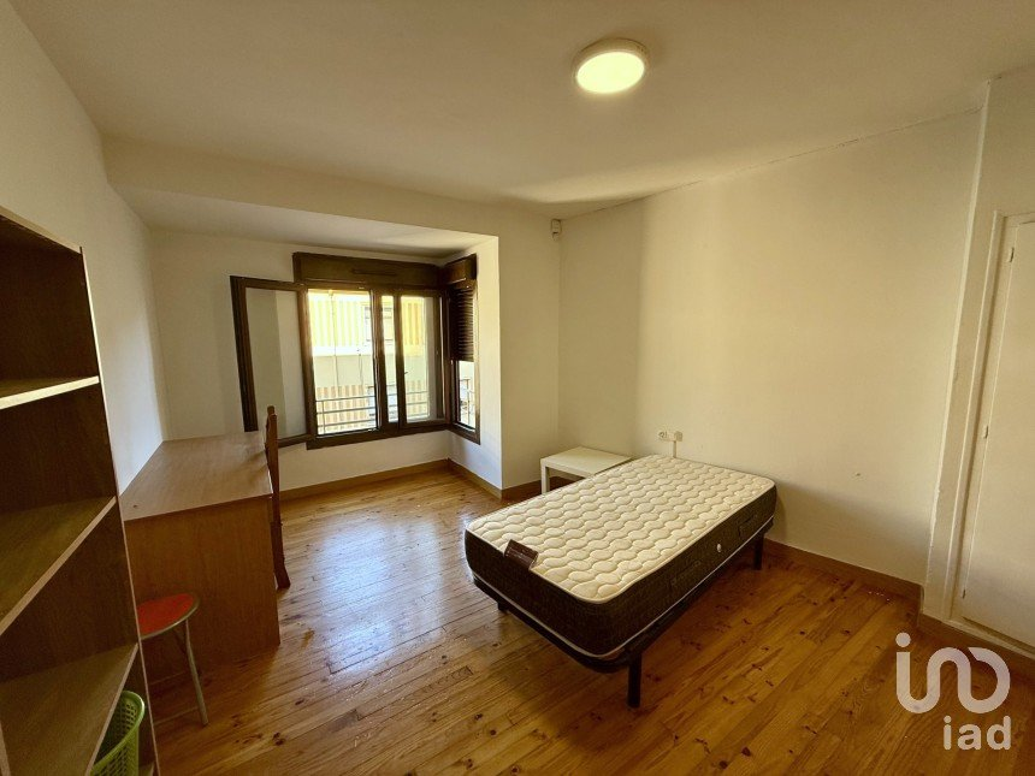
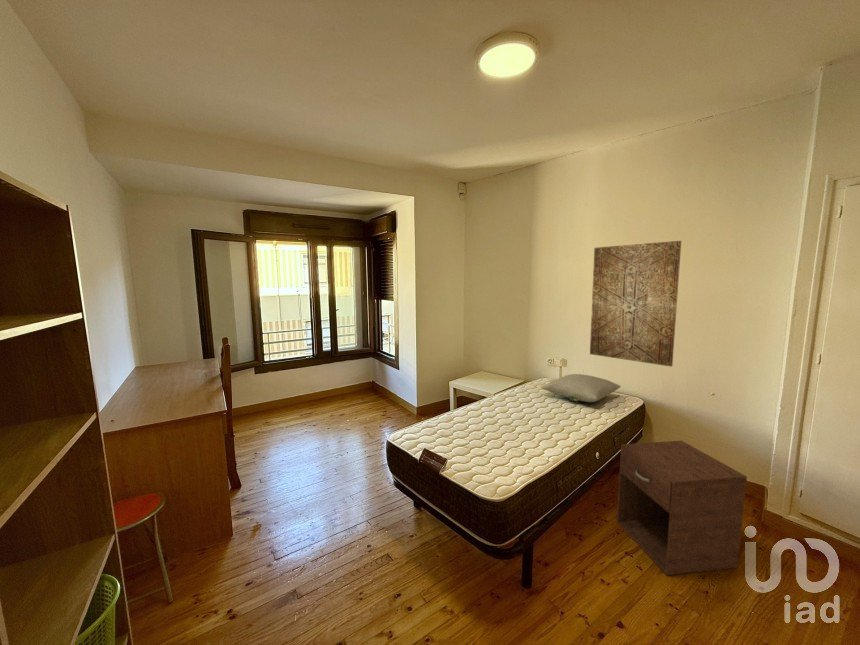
+ pillow [540,373,622,403]
+ wall art [589,240,682,368]
+ nightstand [616,440,748,576]
